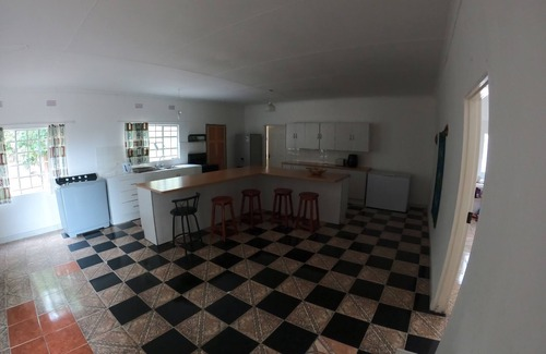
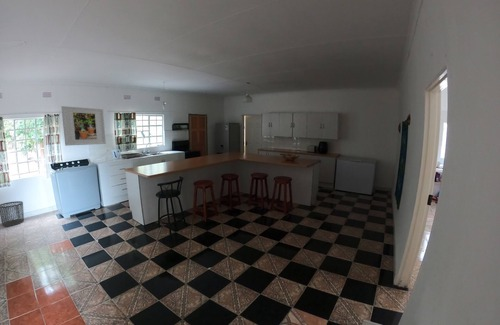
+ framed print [60,105,107,146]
+ waste bin [0,200,25,227]
